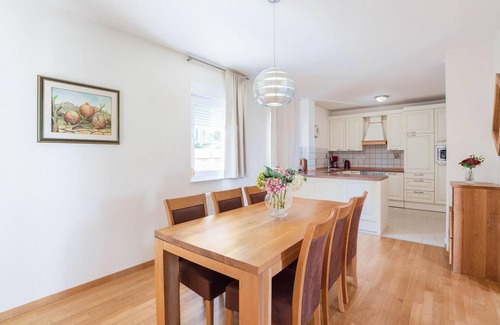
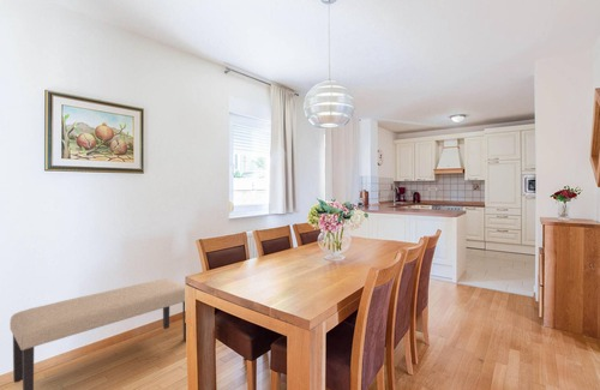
+ bench [8,278,187,390]
